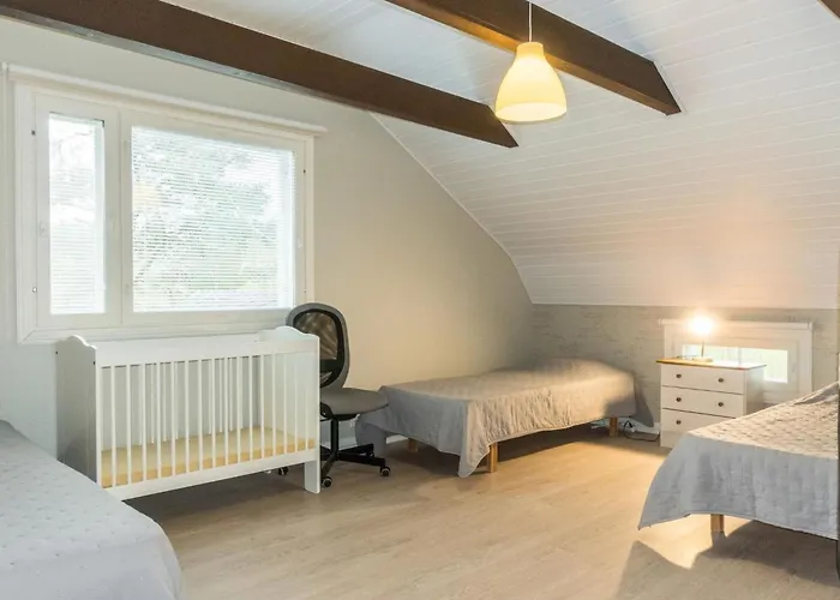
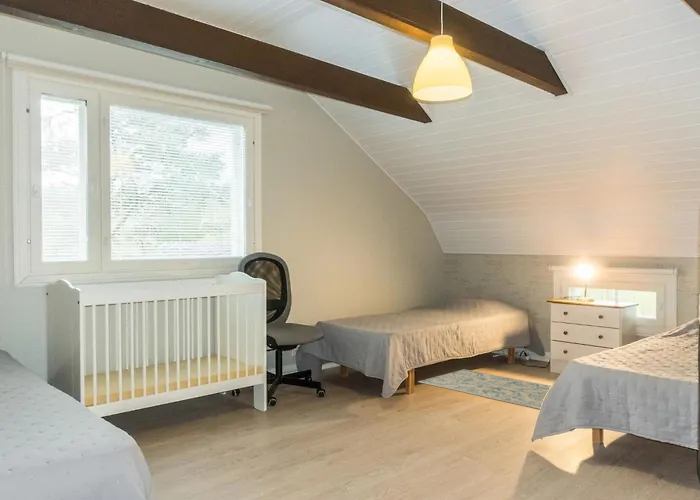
+ rug [417,368,552,410]
